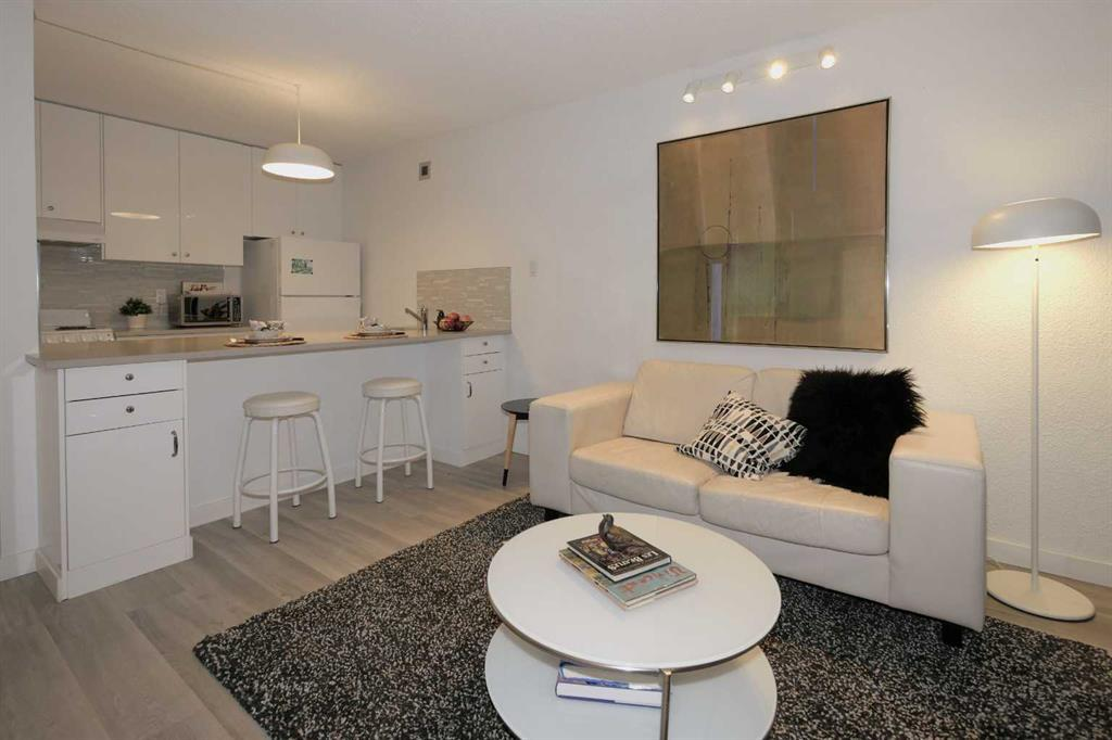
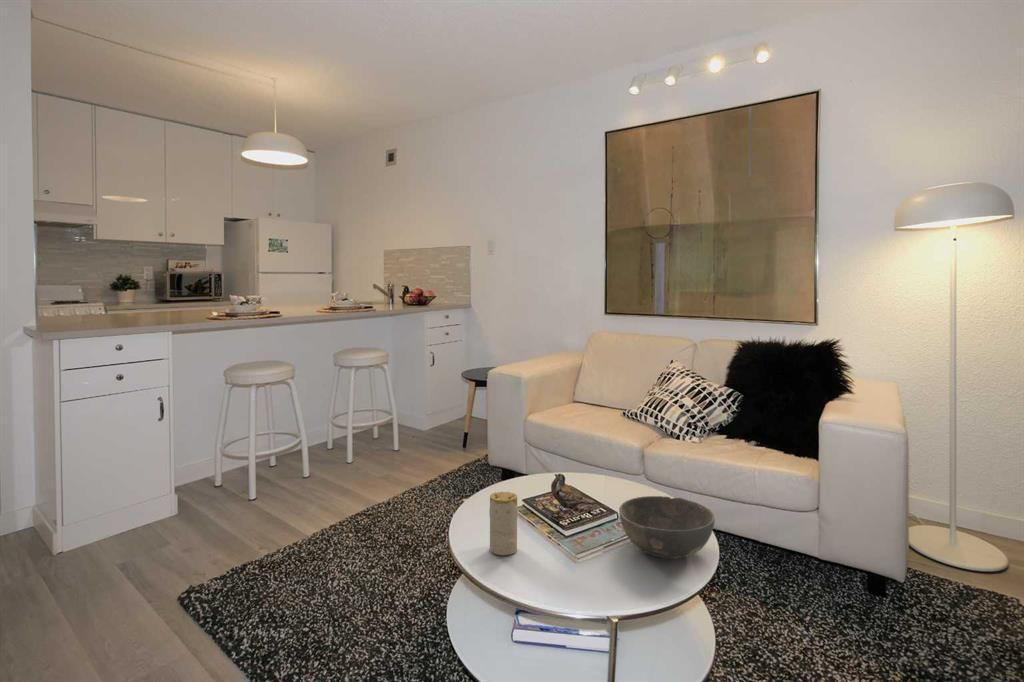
+ bowl [618,495,716,559]
+ candle [488,491,519,556]
